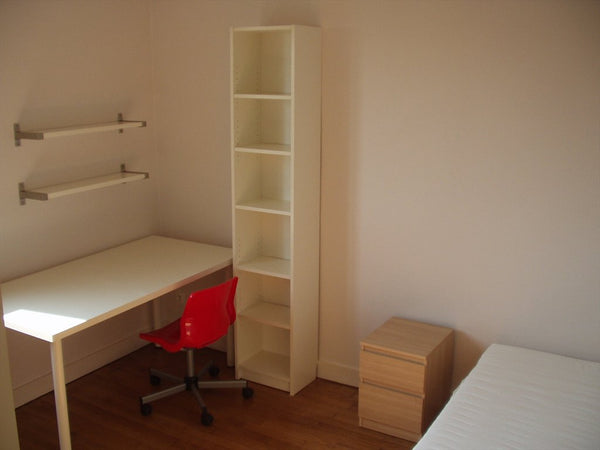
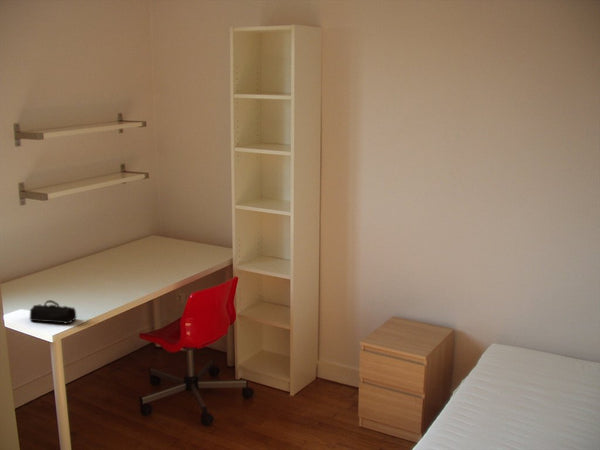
+ pencil case [28,299,77,325]
